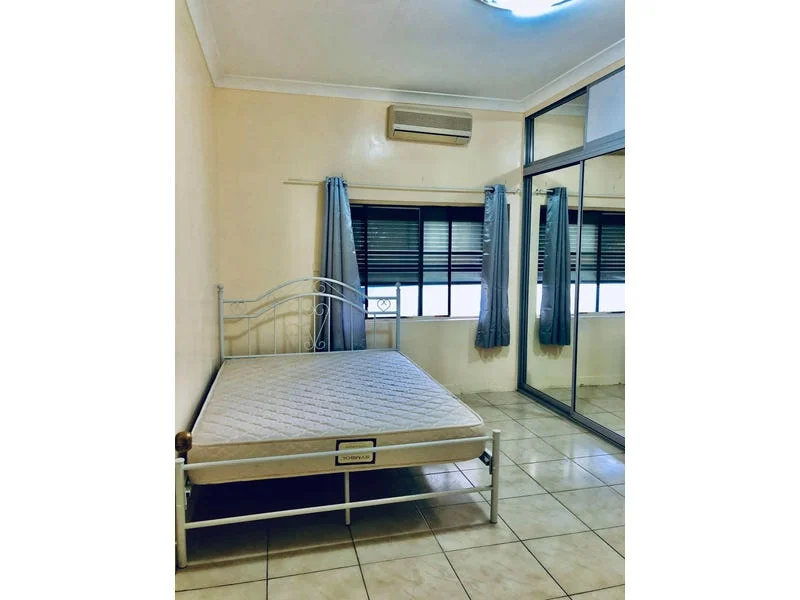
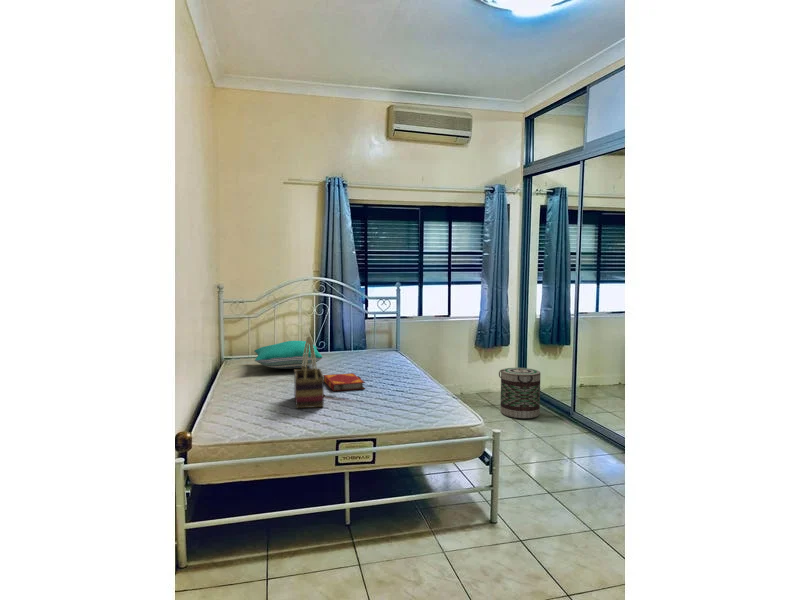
+ woven basket [293,335,325,410]
+ basket [498,367,541,419]
+ pillow [253,340,323,370]
+ hardback book [323,372,366,392]
